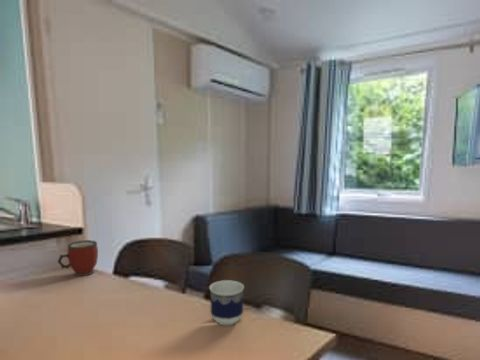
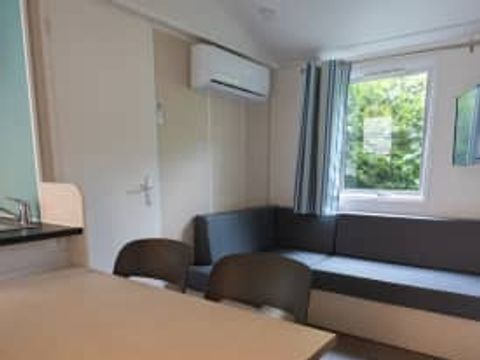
- cup [208,279,245,326]
- mug [57,239,99,277]
